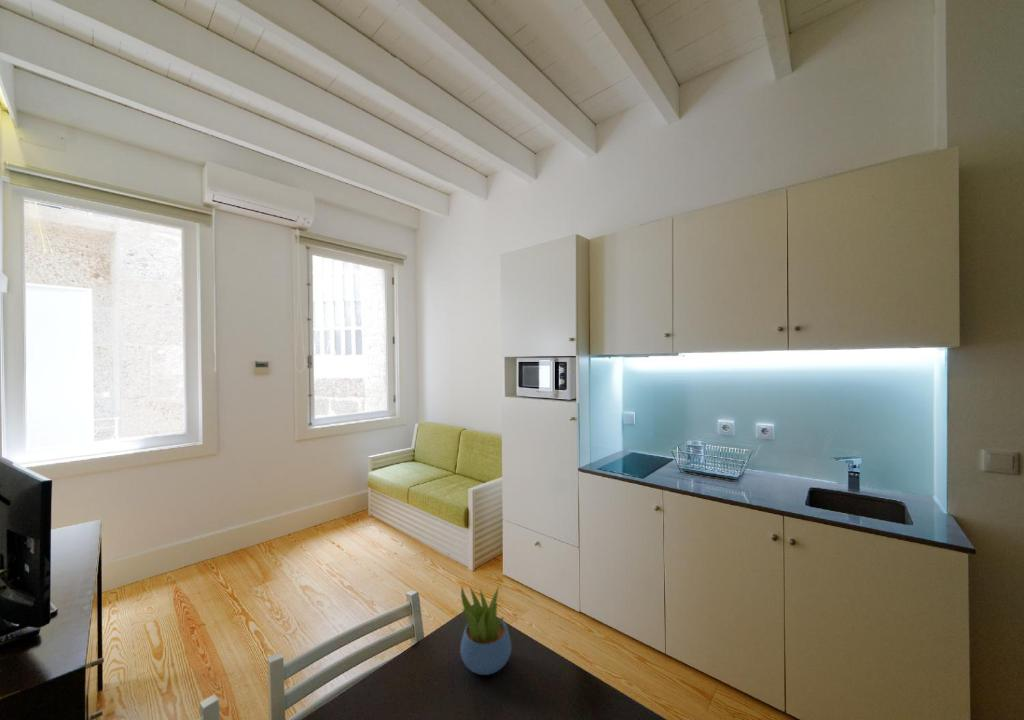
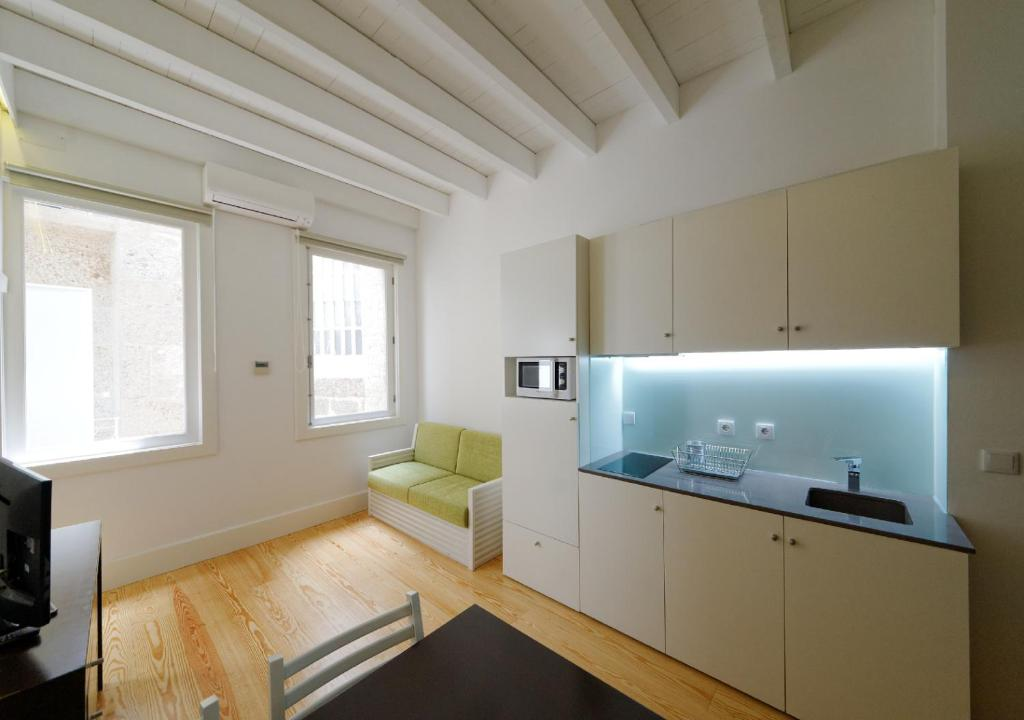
- succulent plant [459,584,512,676]
